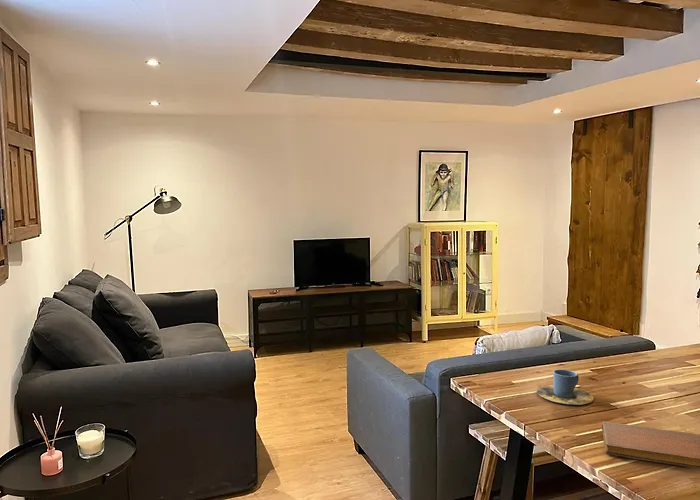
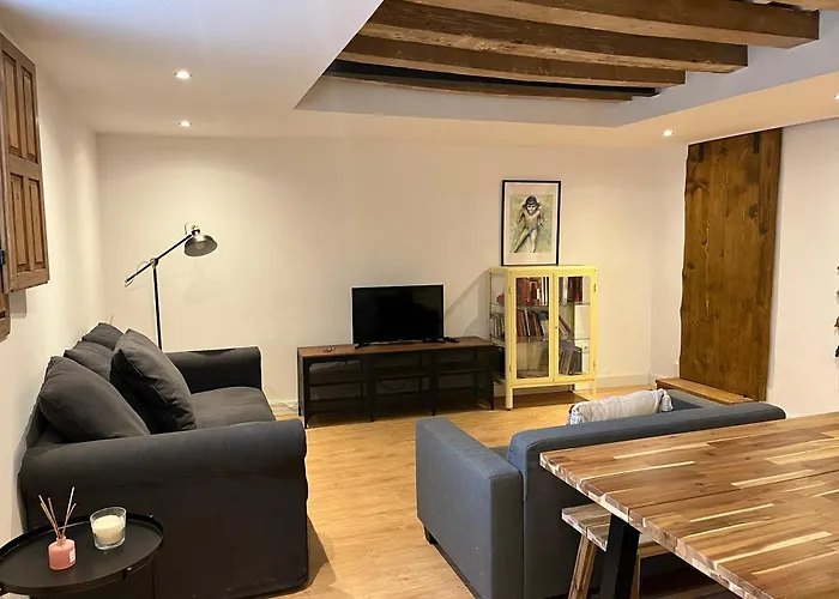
- notebook [601,421,700,469]
- cup [536,369,595,405]
